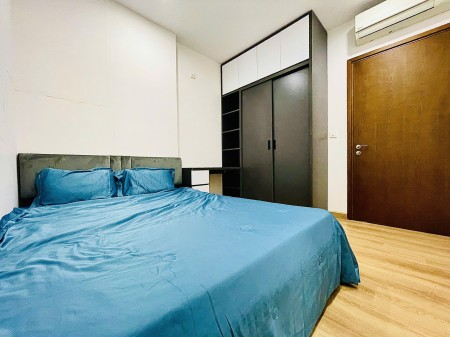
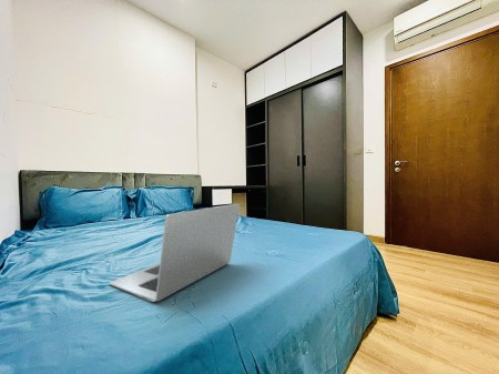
+ laptop [108,202,241,303]
